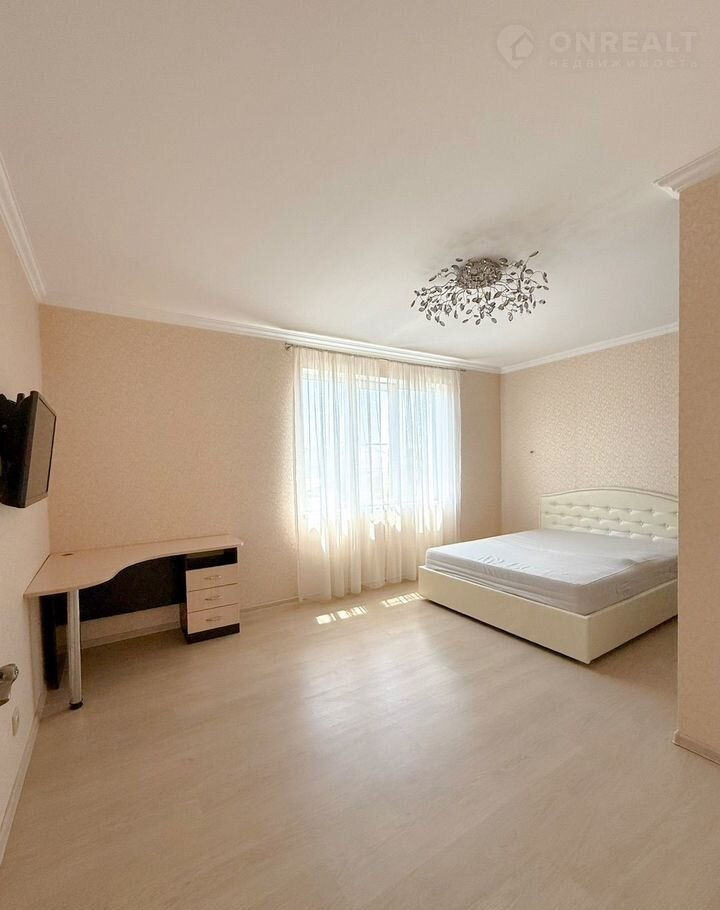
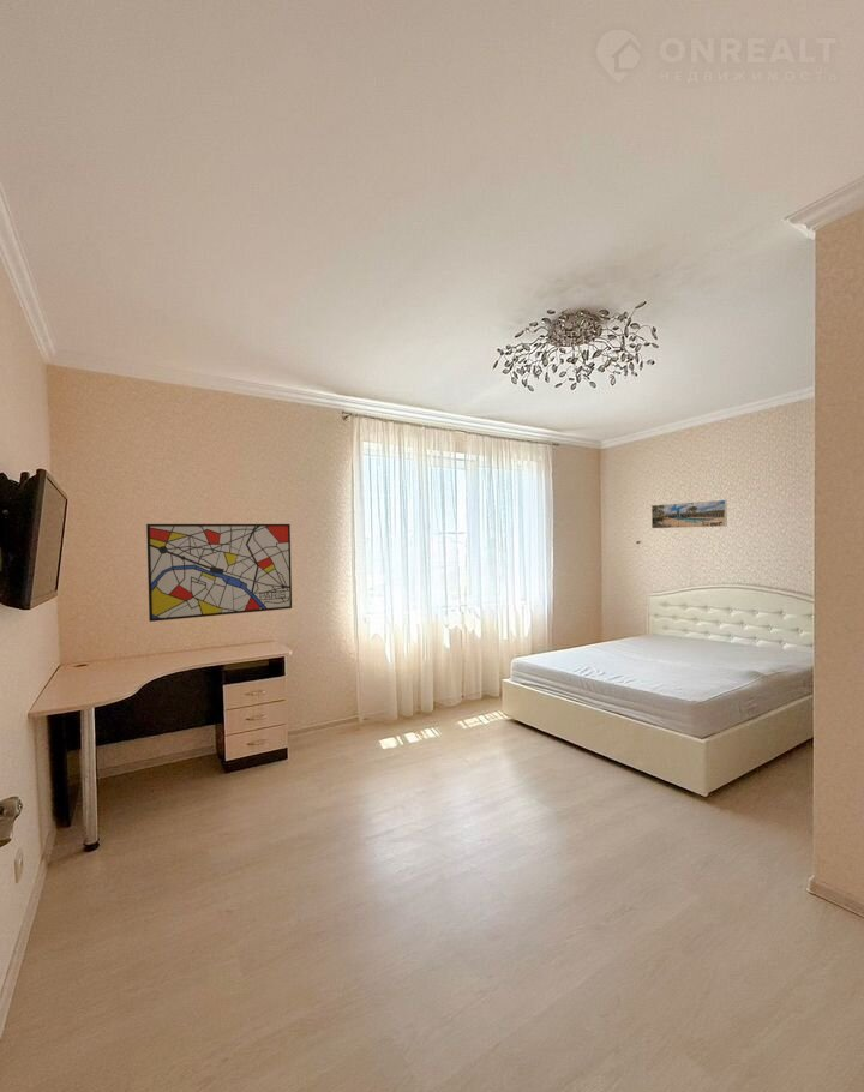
+ wall art [145,523,293,623]
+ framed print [650,499,728,529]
